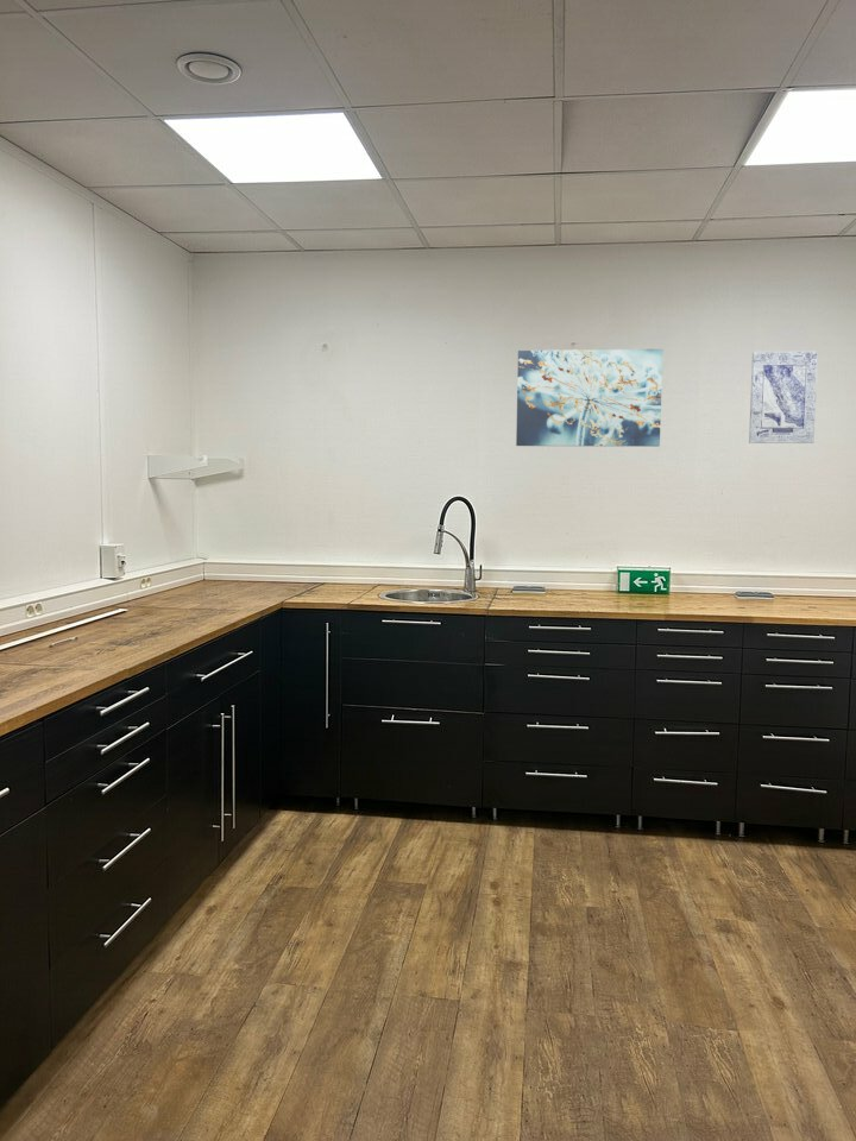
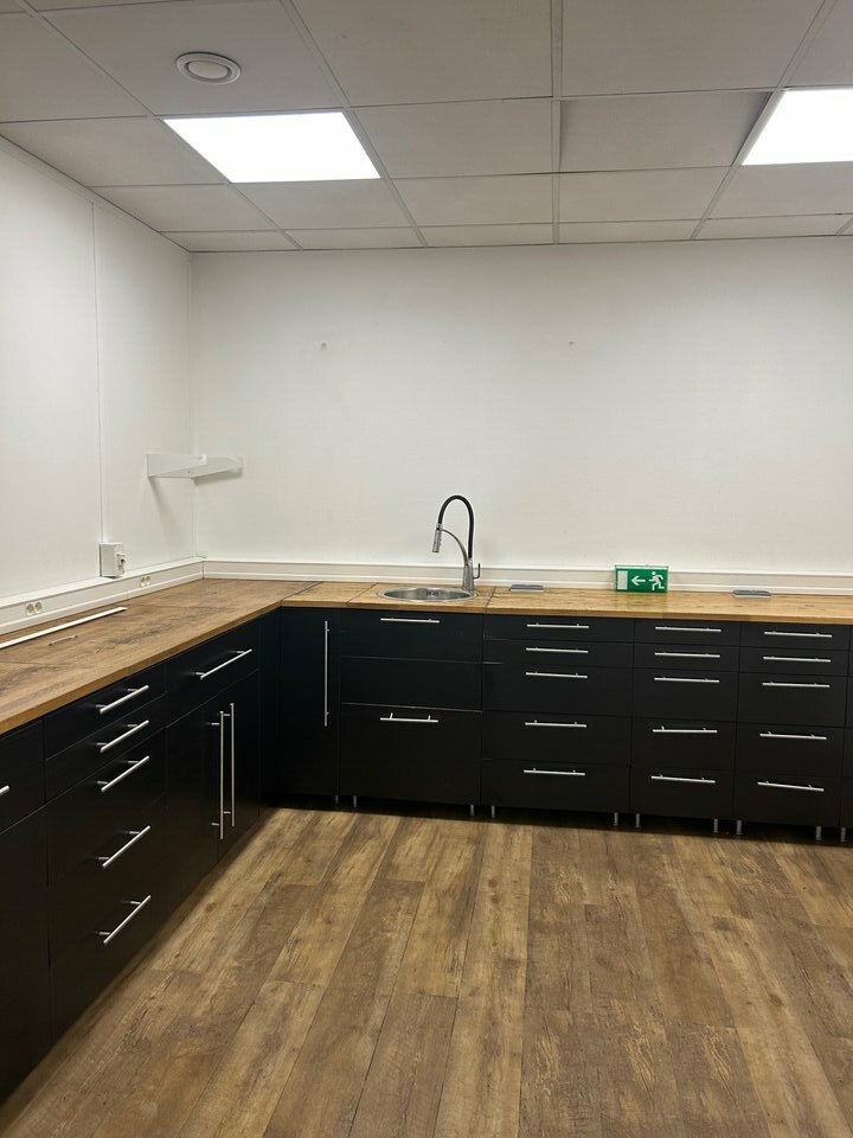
- wall art [515,348,663,448]
- wall art [748,349,819,445]
